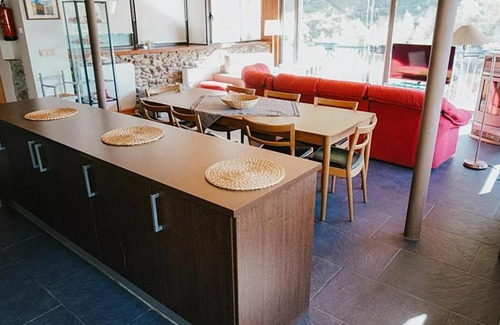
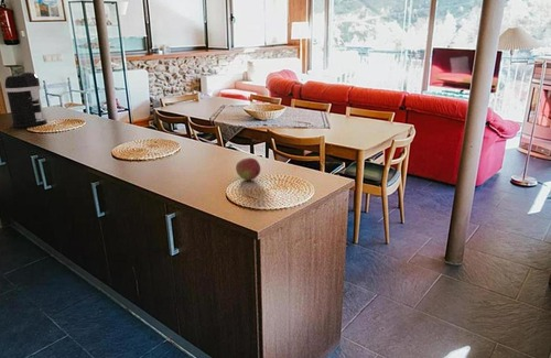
+ coffee maker [4,70,48,129]
+ fruit [235,156,261,182]
